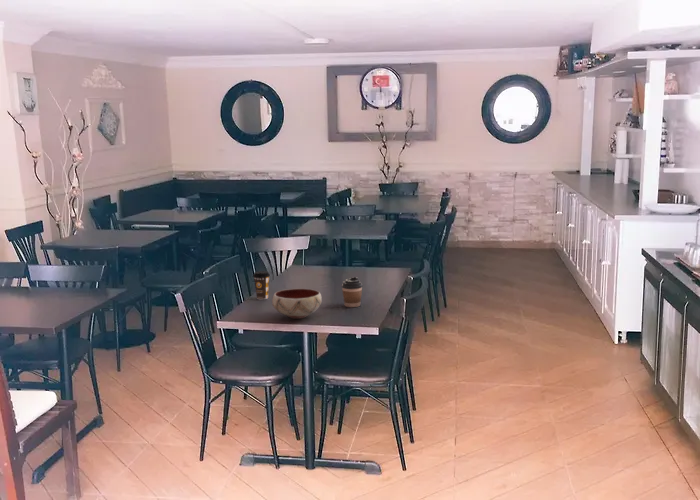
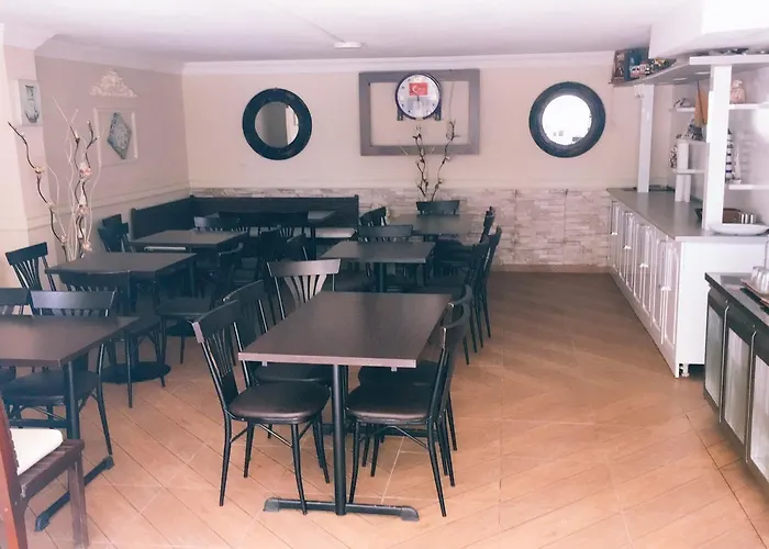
- bowl [271,288,323,320]
- coffee cup [341,276,364,308]
- coffee cup [252,270,271,300]
